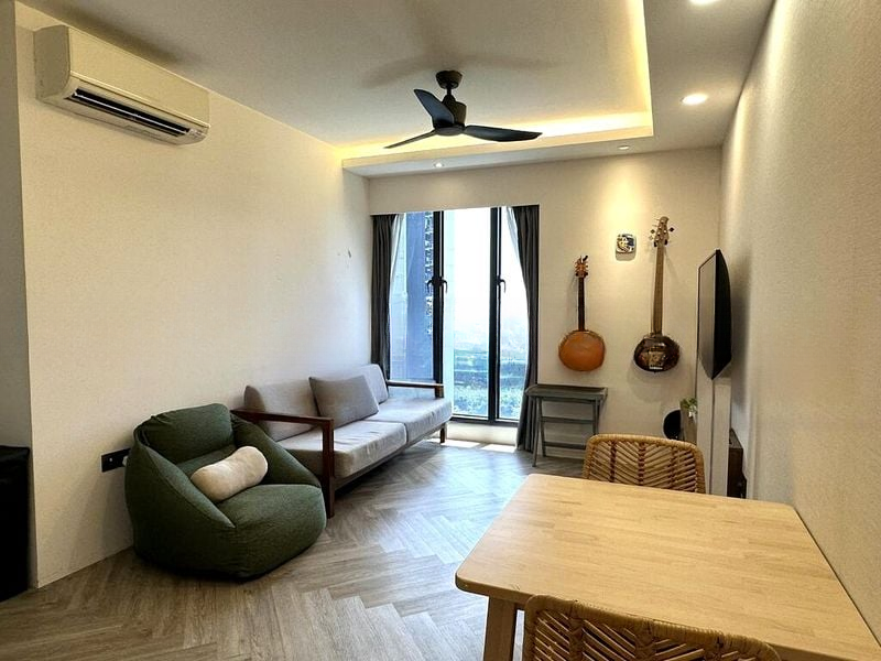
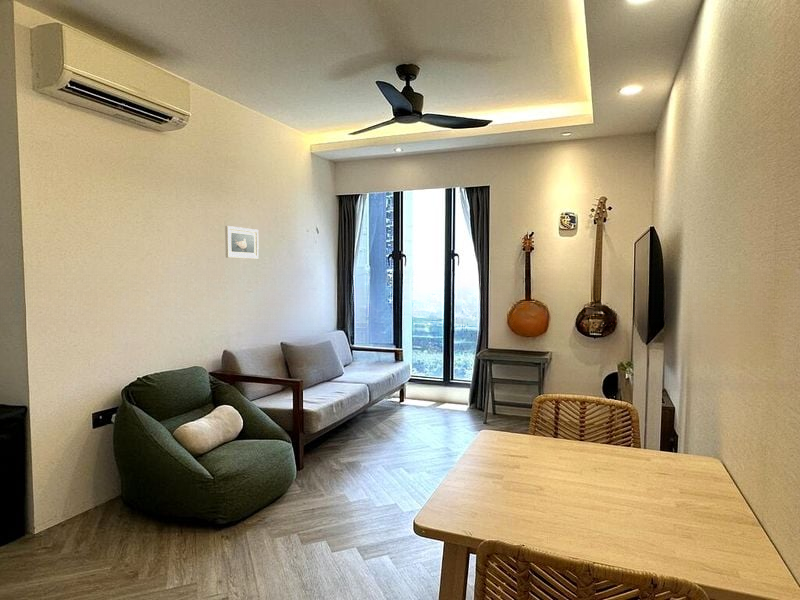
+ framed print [224,225,260,260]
